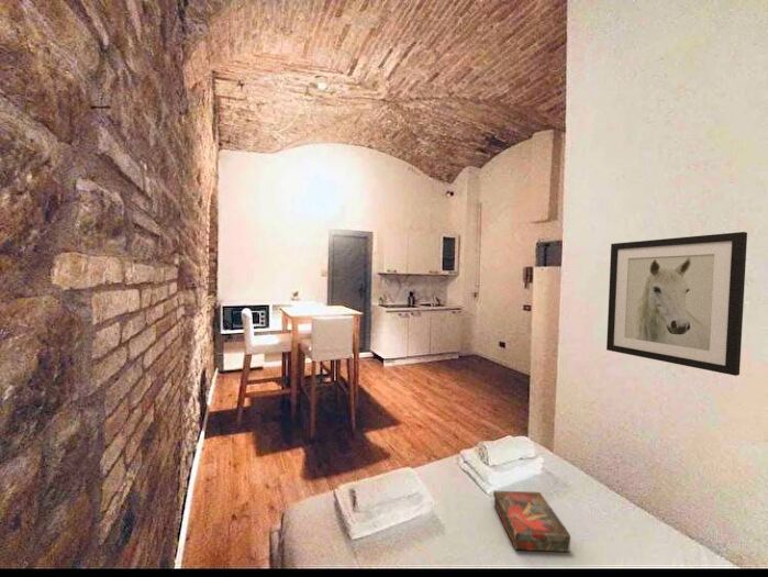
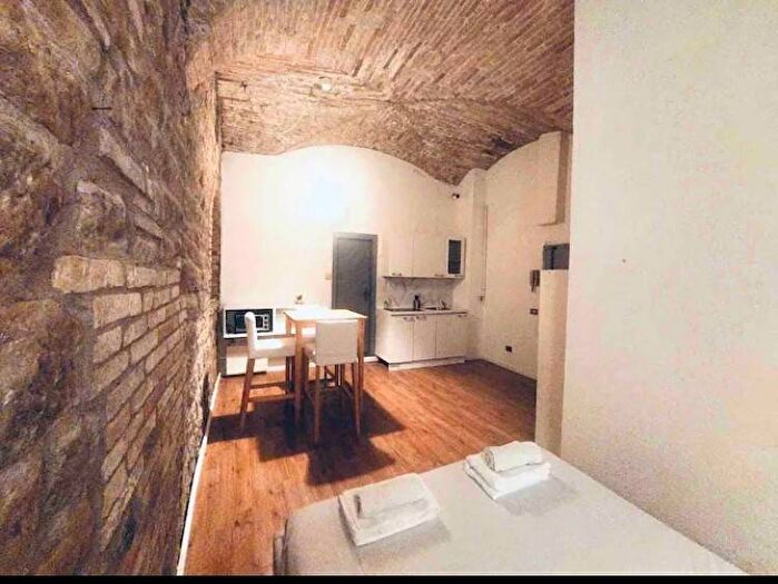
- book [492,490,571,553]
- wall art [605,231,748,377]
